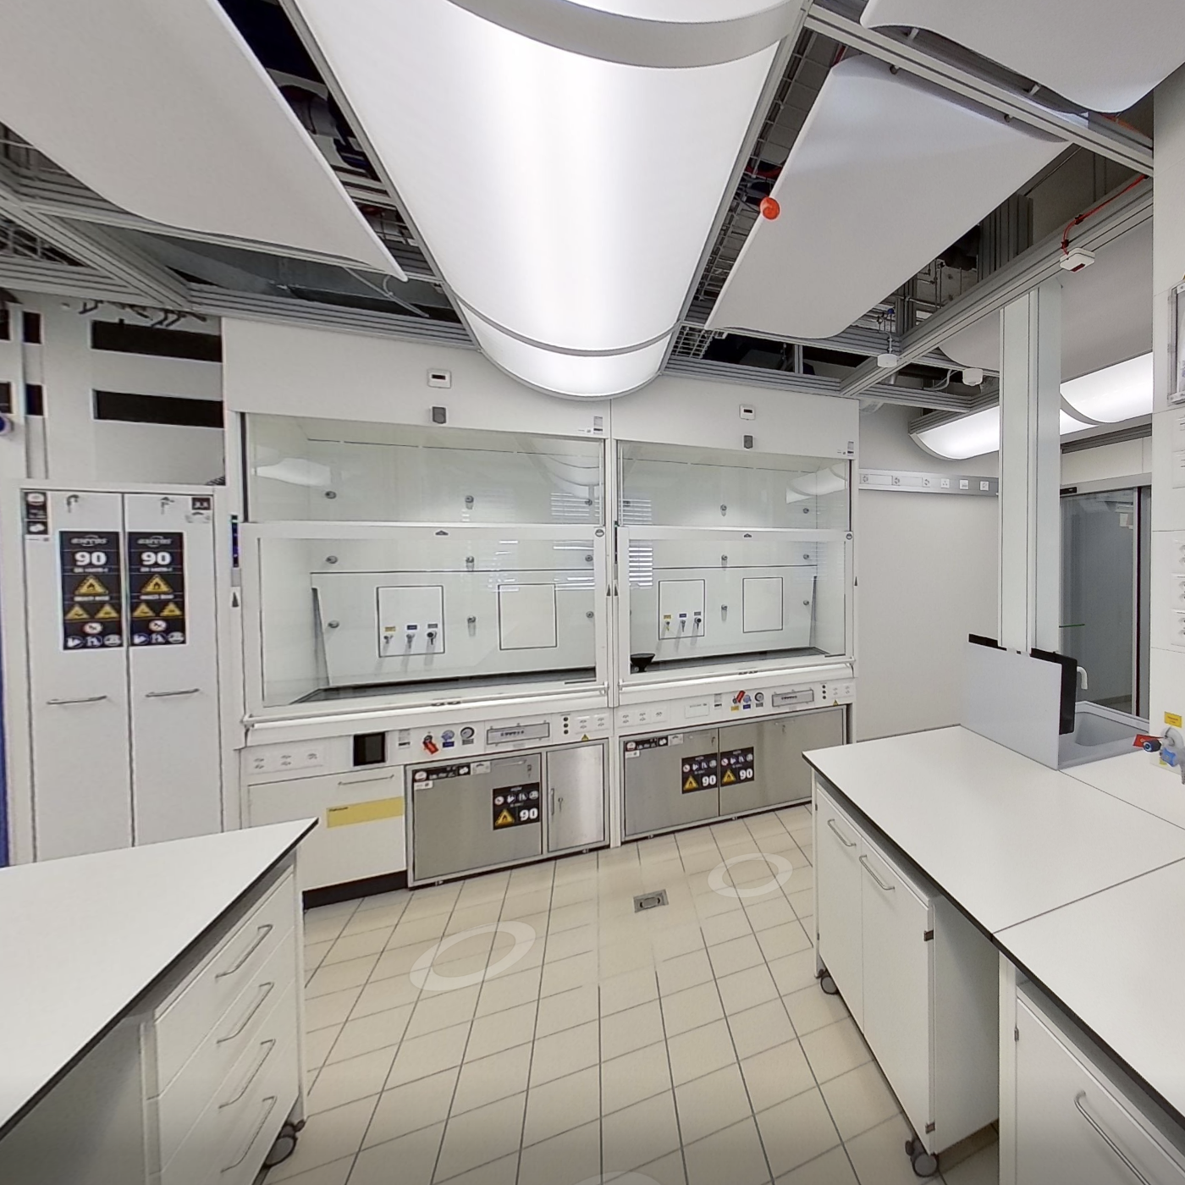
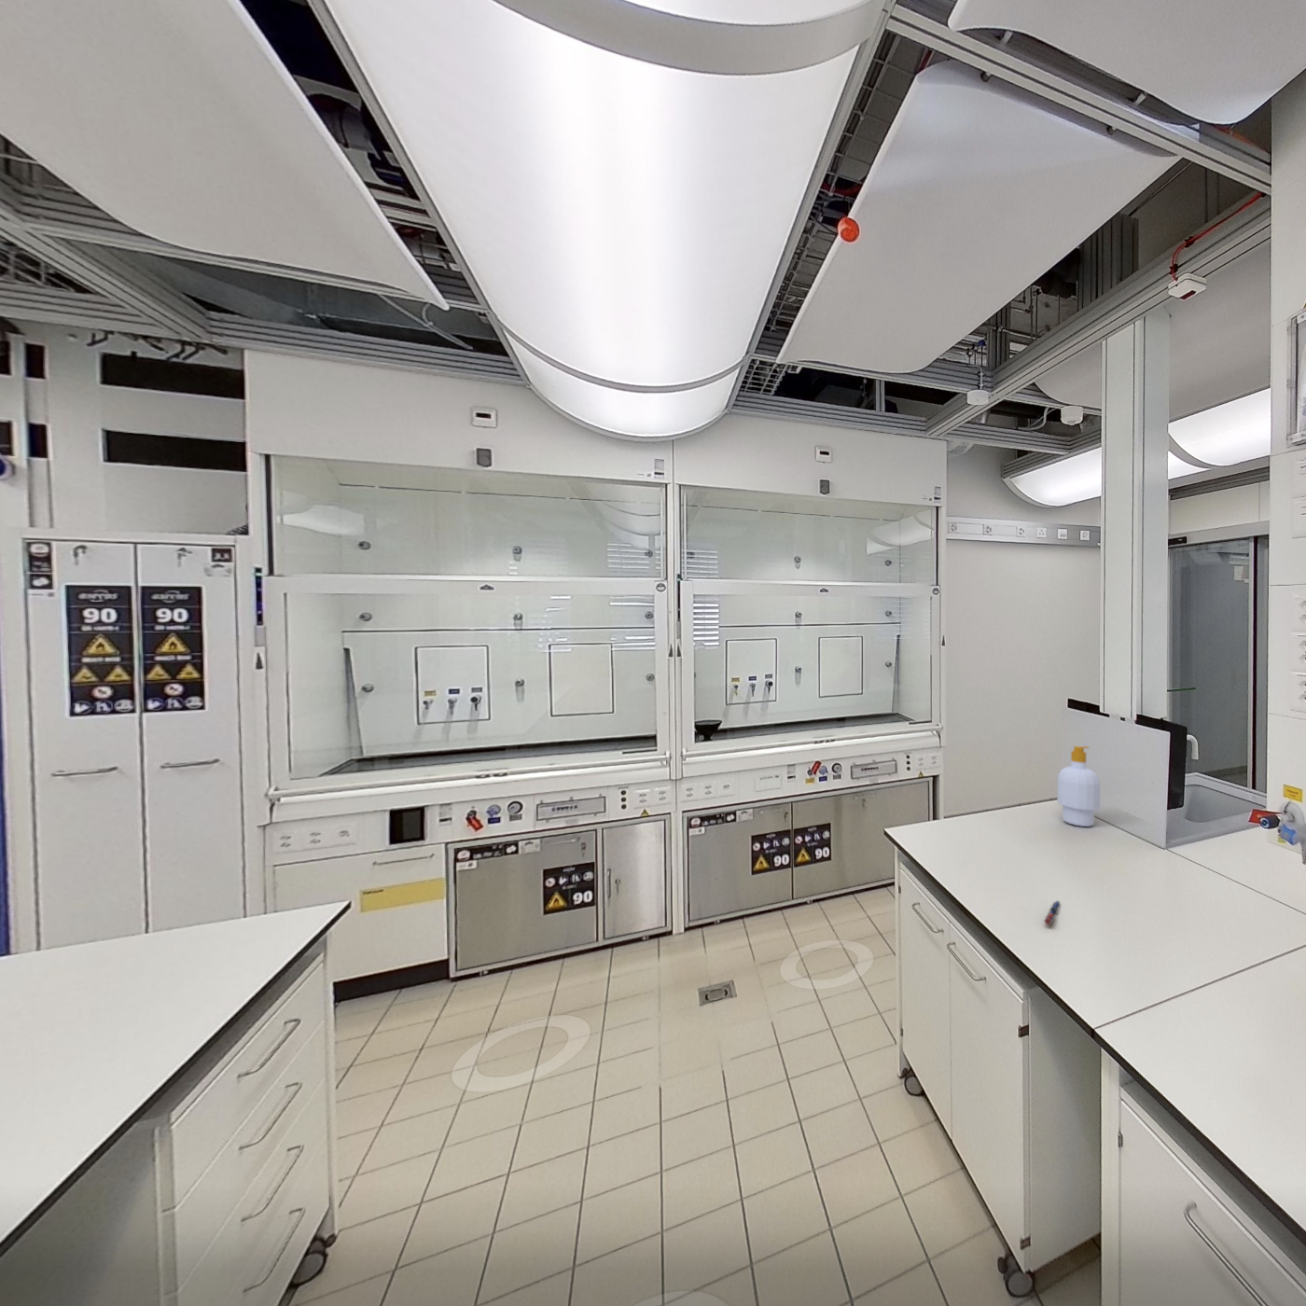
+ pen [1043,899,1062,926]
+ soap bottle [1056,745,1100,828]
